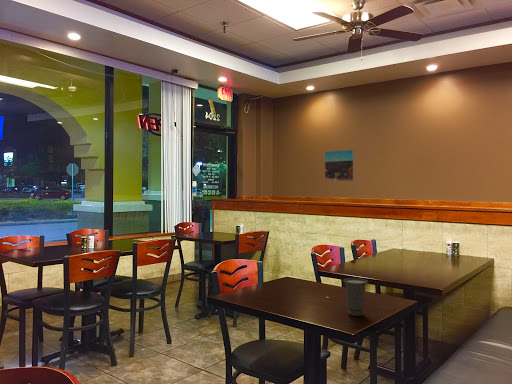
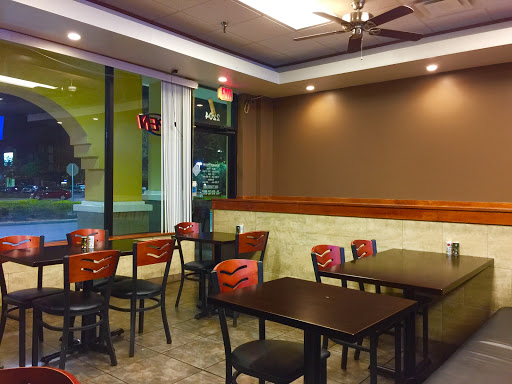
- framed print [324,149,355,183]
- cup [342,277,369,317]
